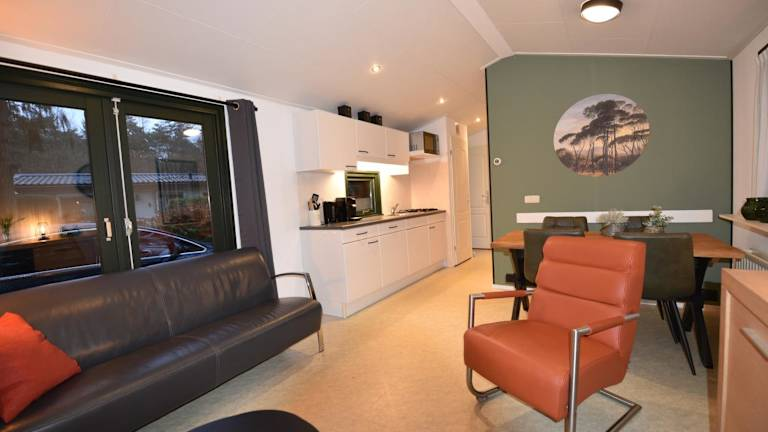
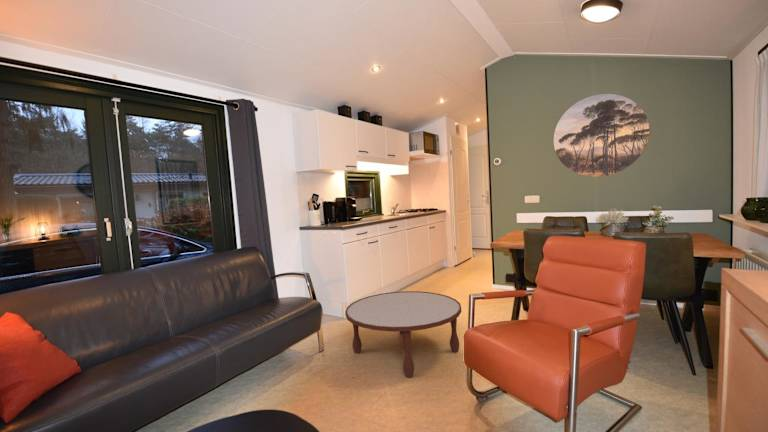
+ coffee table [344,290,462,378]
